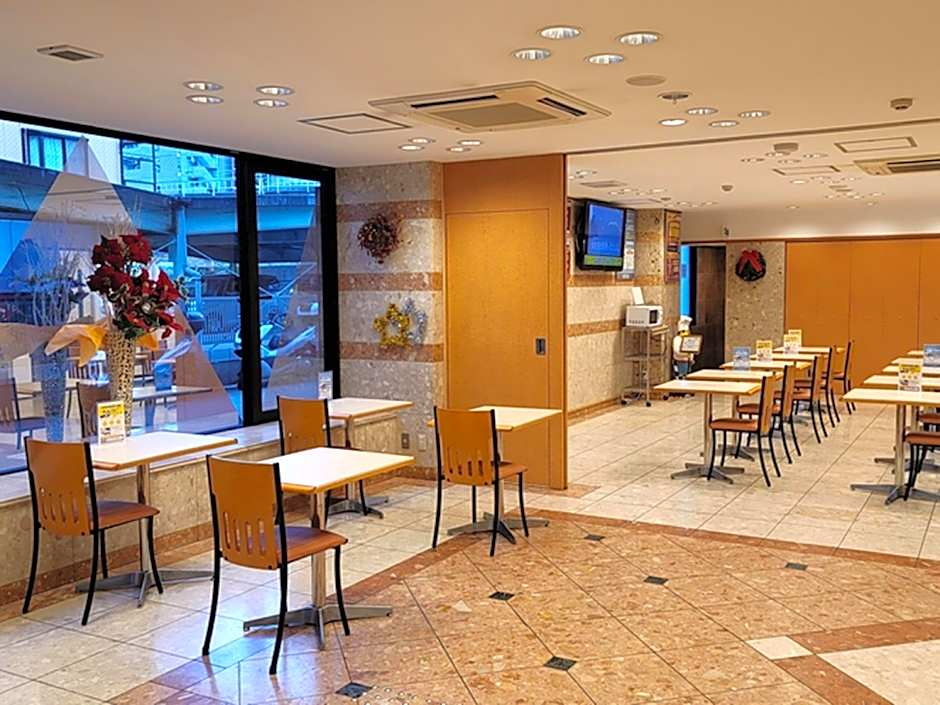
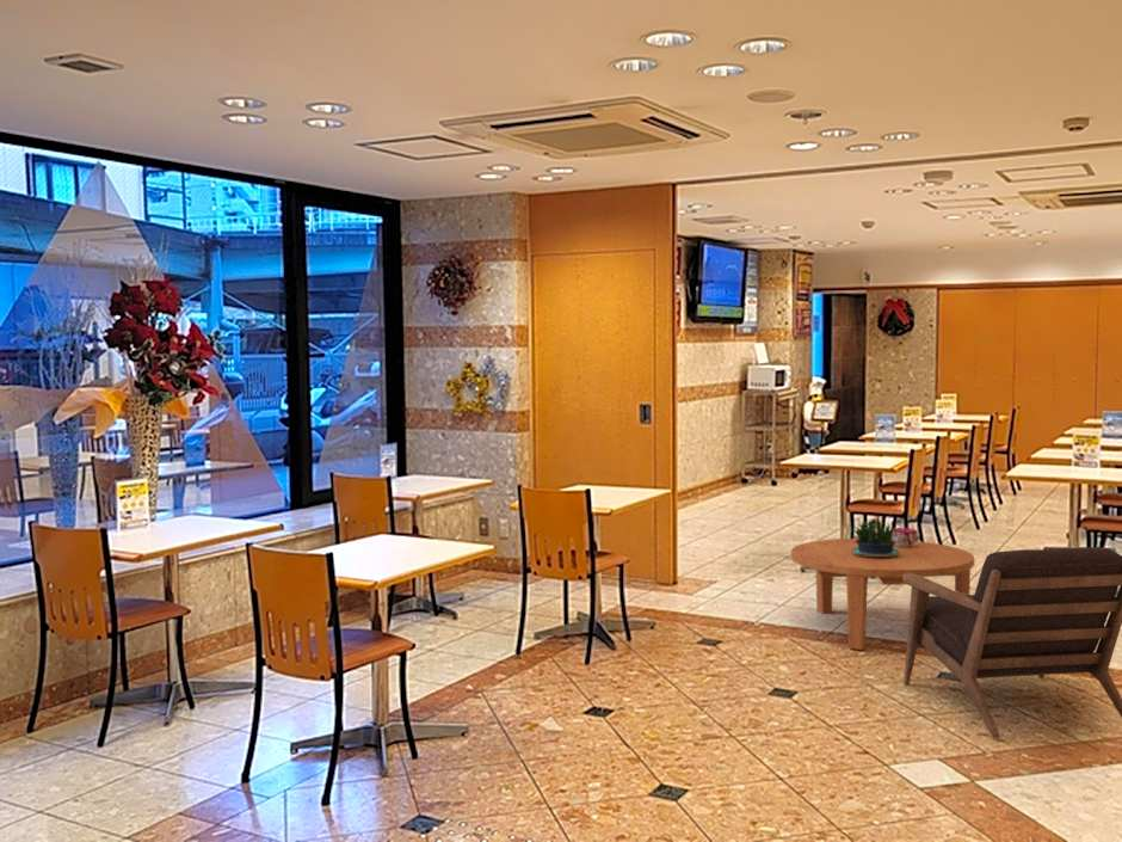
+ decorative bowl [892,527,919,547]
+ armchair [902,546,1122,739]
+ potted plant [850,517,900,557]
+ coffee table [790,537,975,651]
